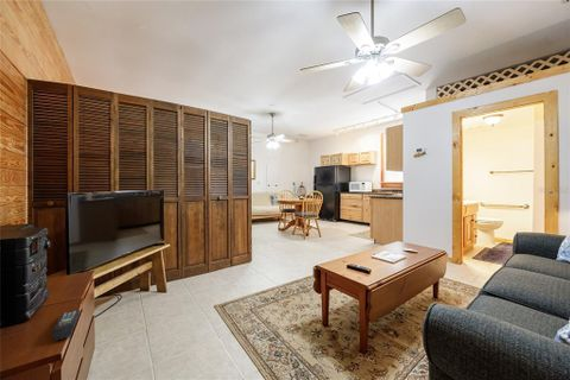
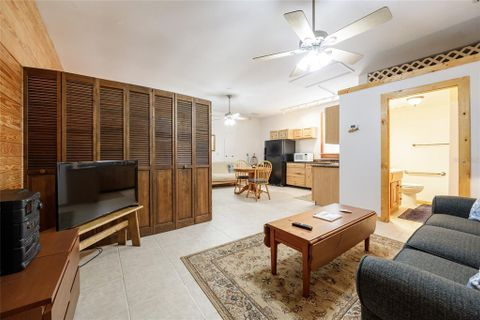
- remote control [51,309,81,342]
